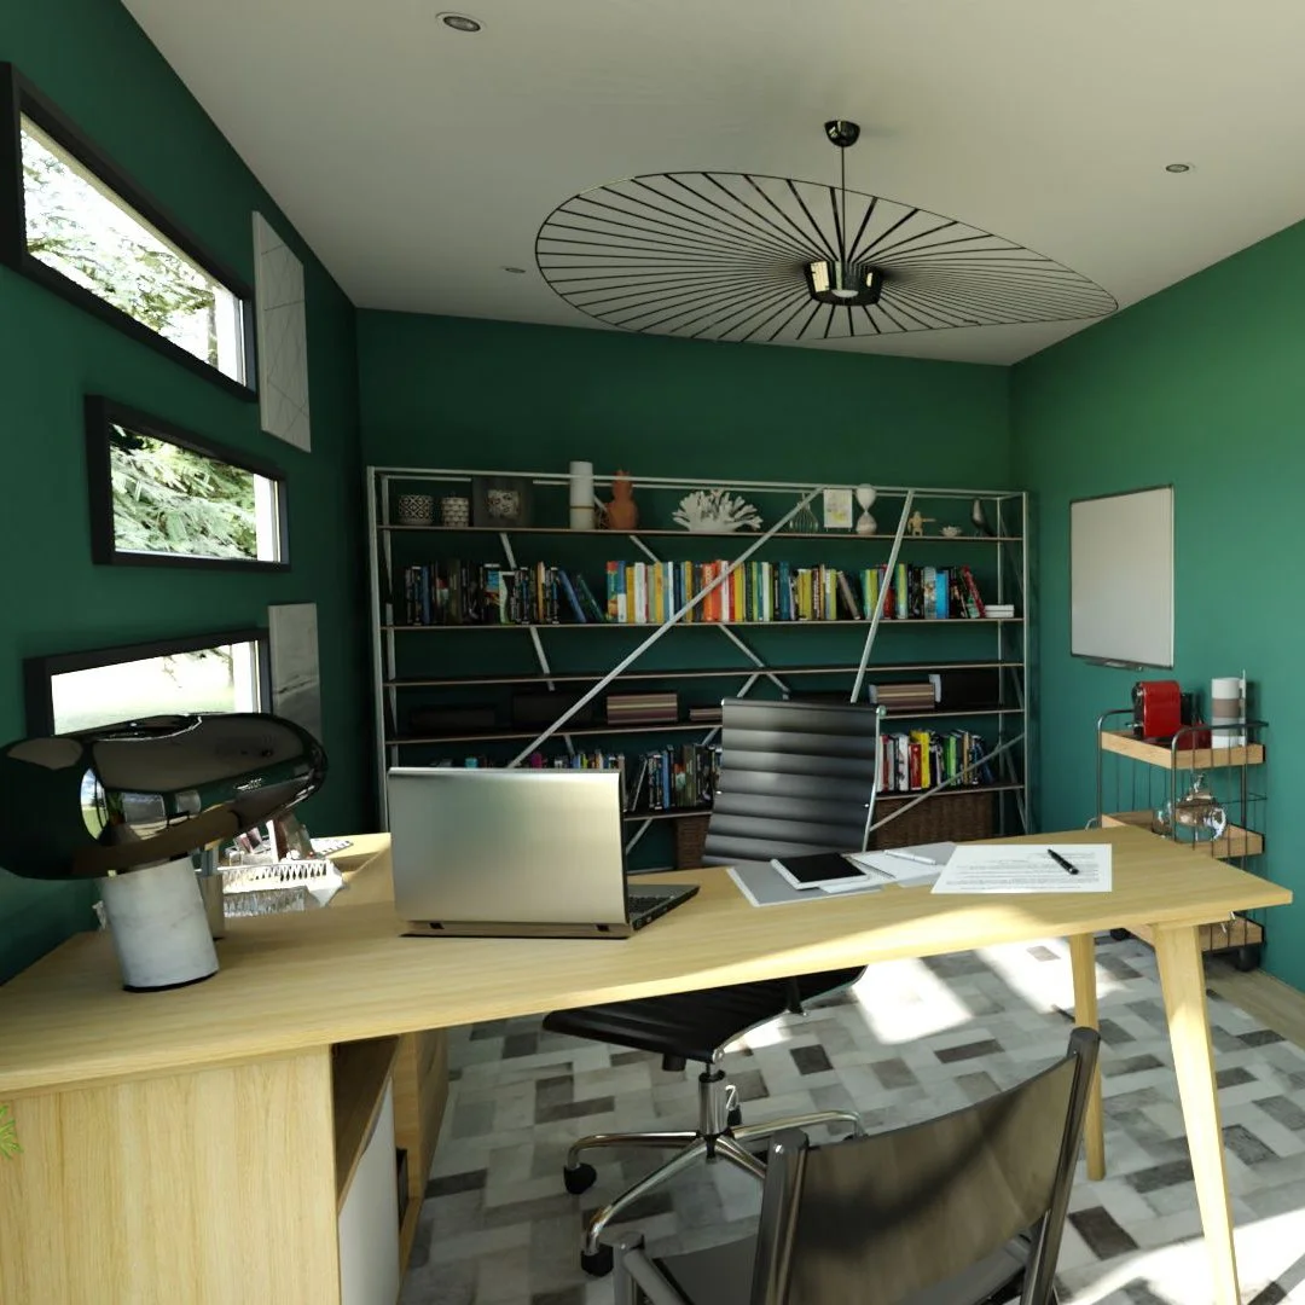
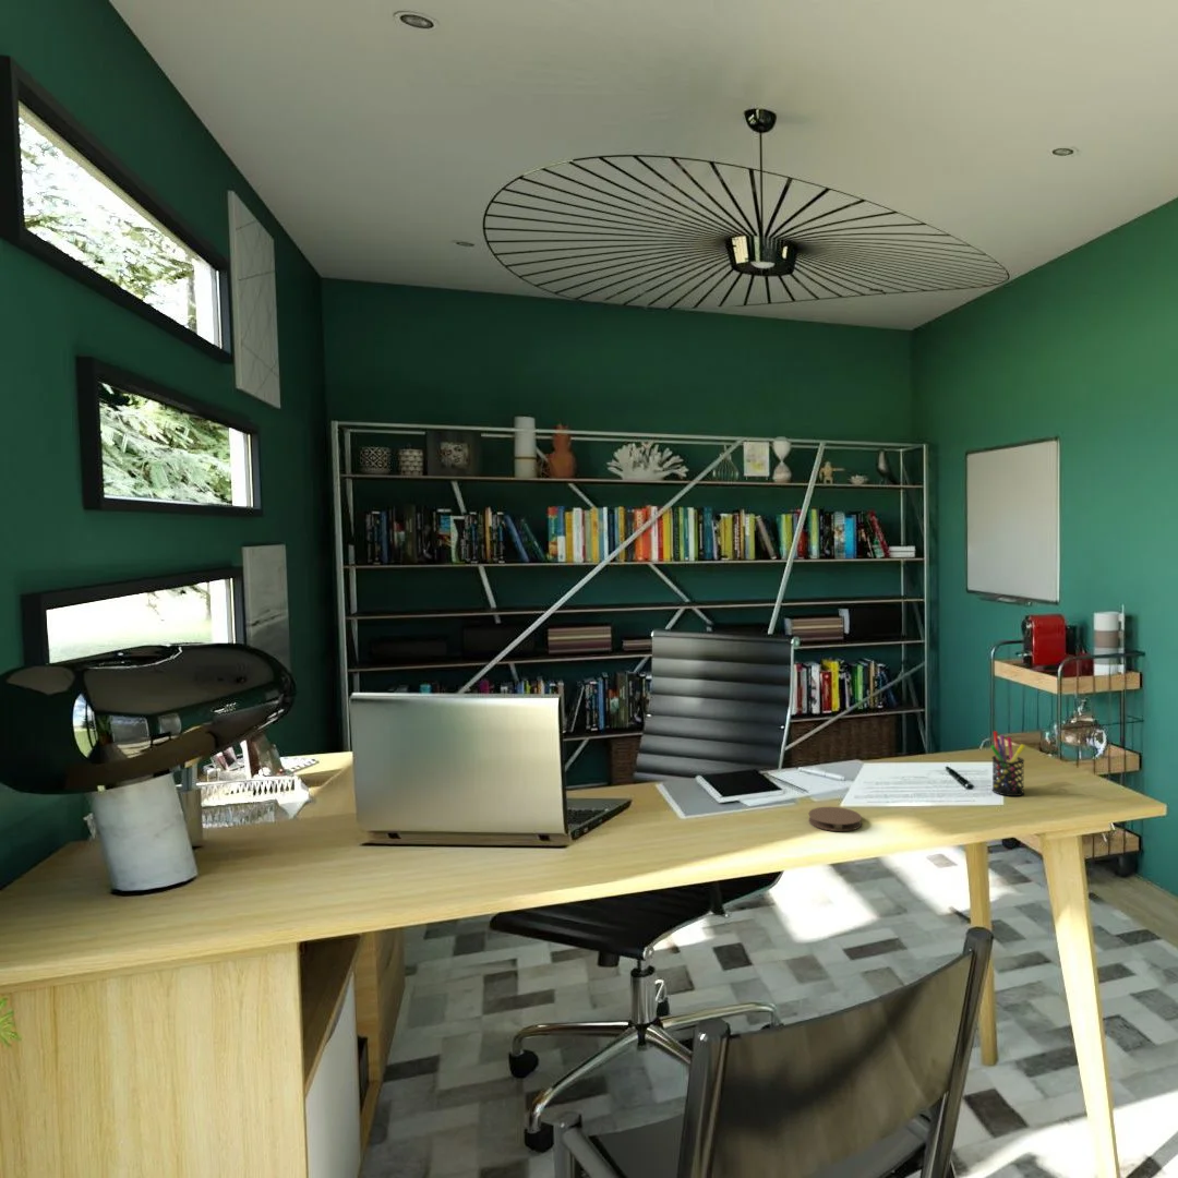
+ pen holder [989,730,1026,797]
+ coaster [807,806,863,832]
